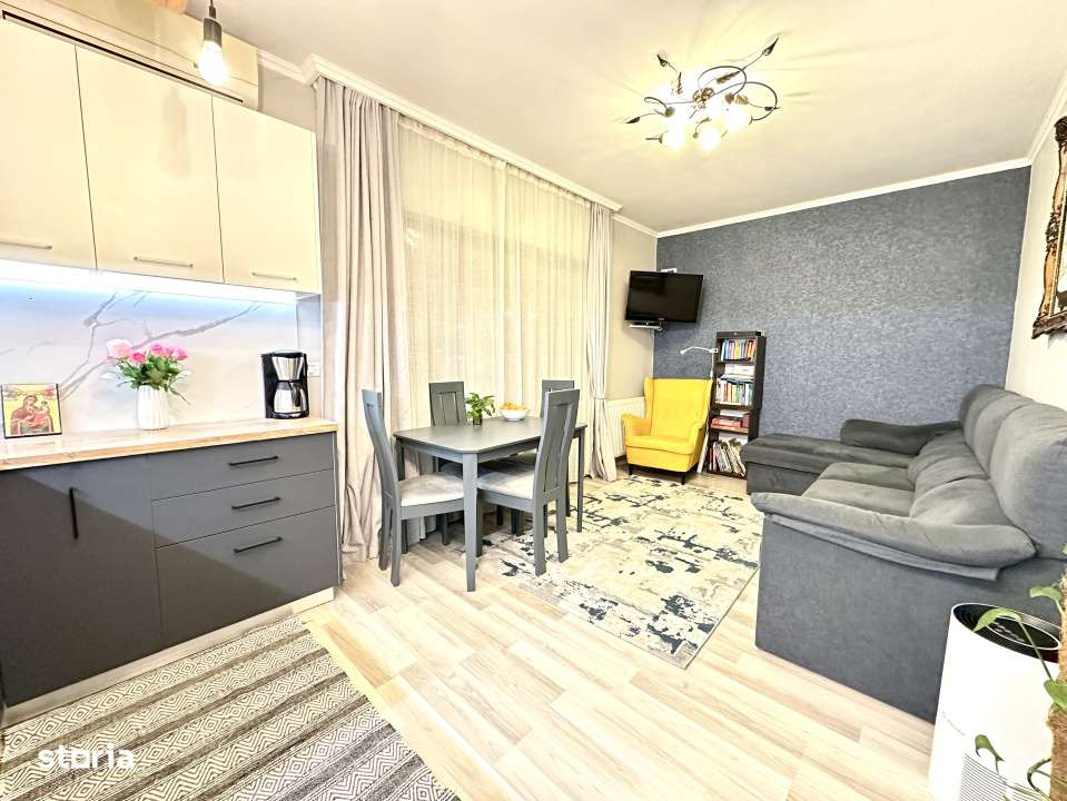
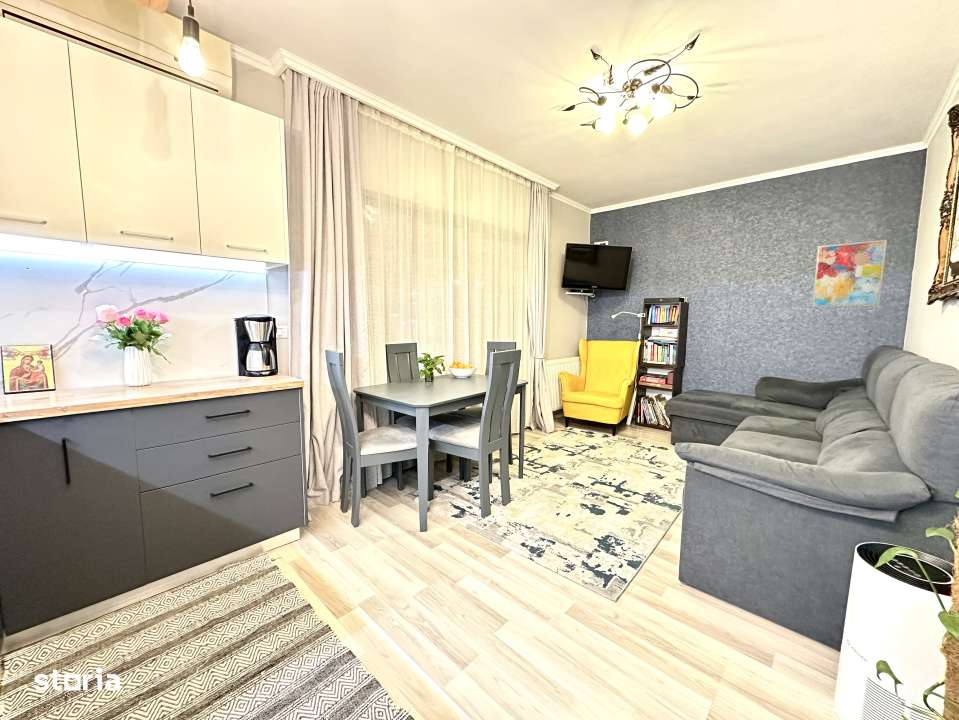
+ wall art [811,239,888,308]
